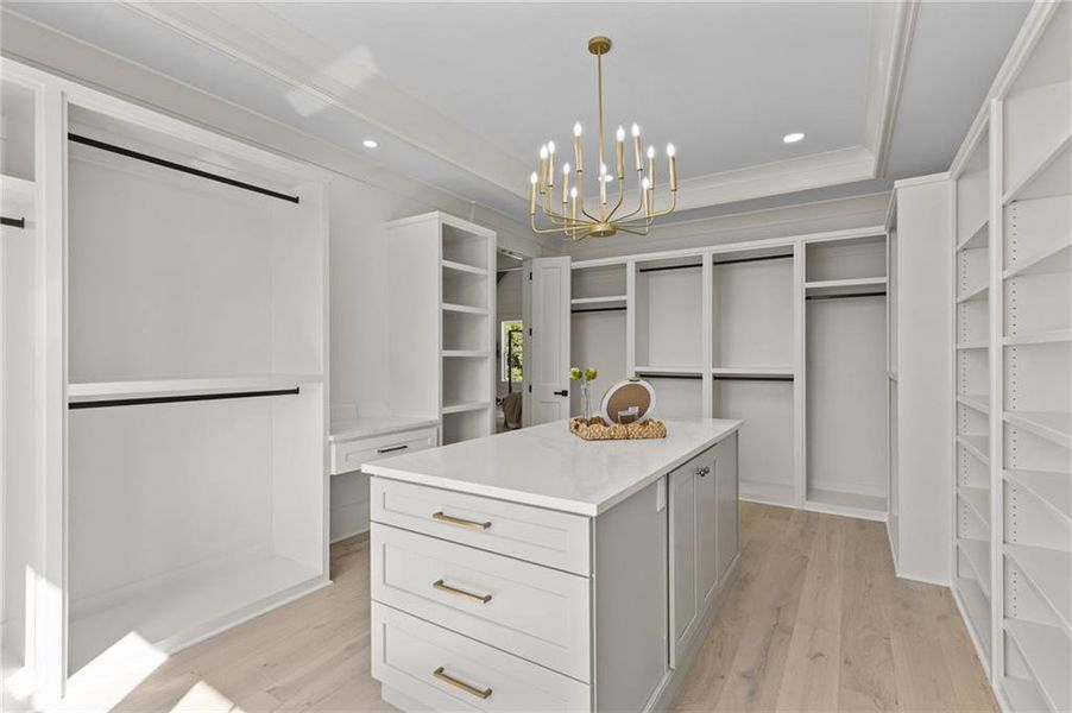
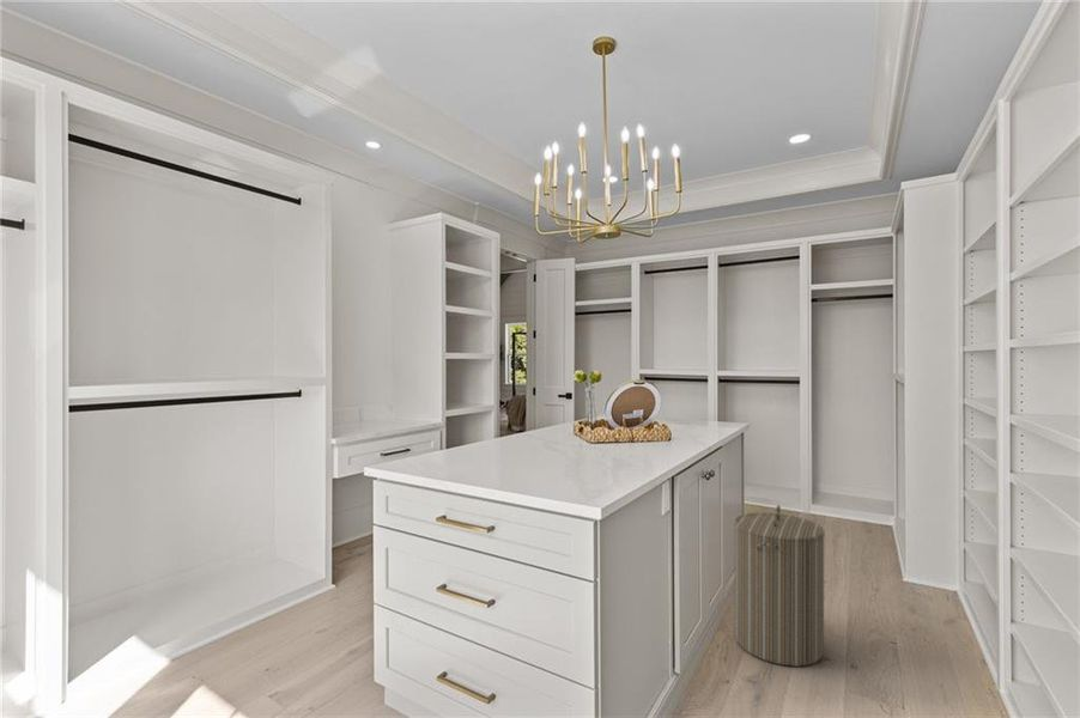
+ laundry hamper [733,504,826,668]
